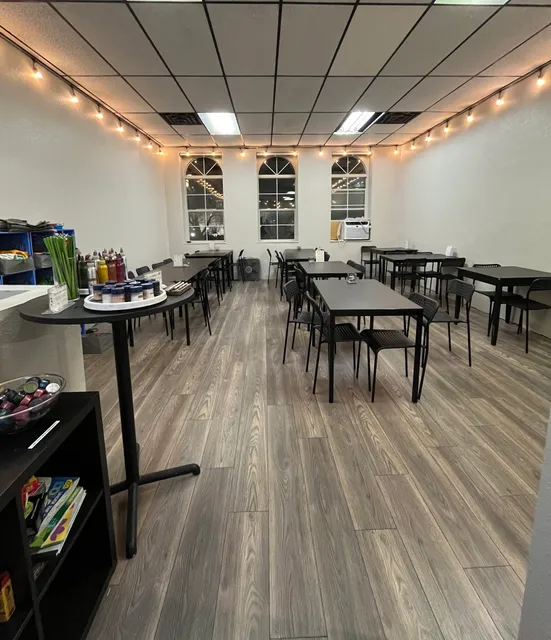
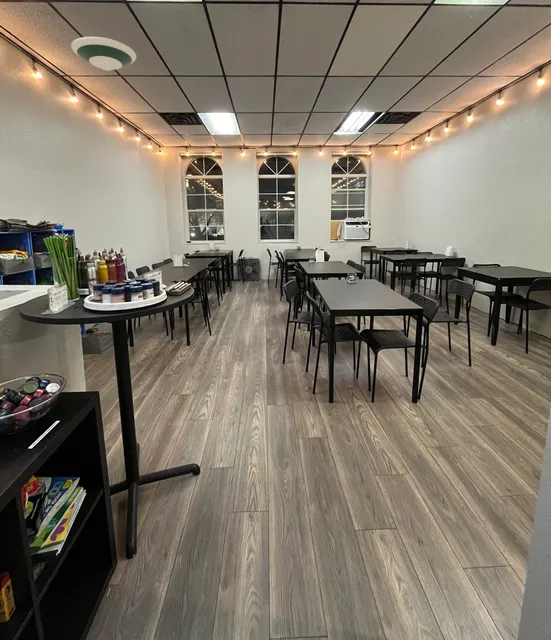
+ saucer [70,36,137,72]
